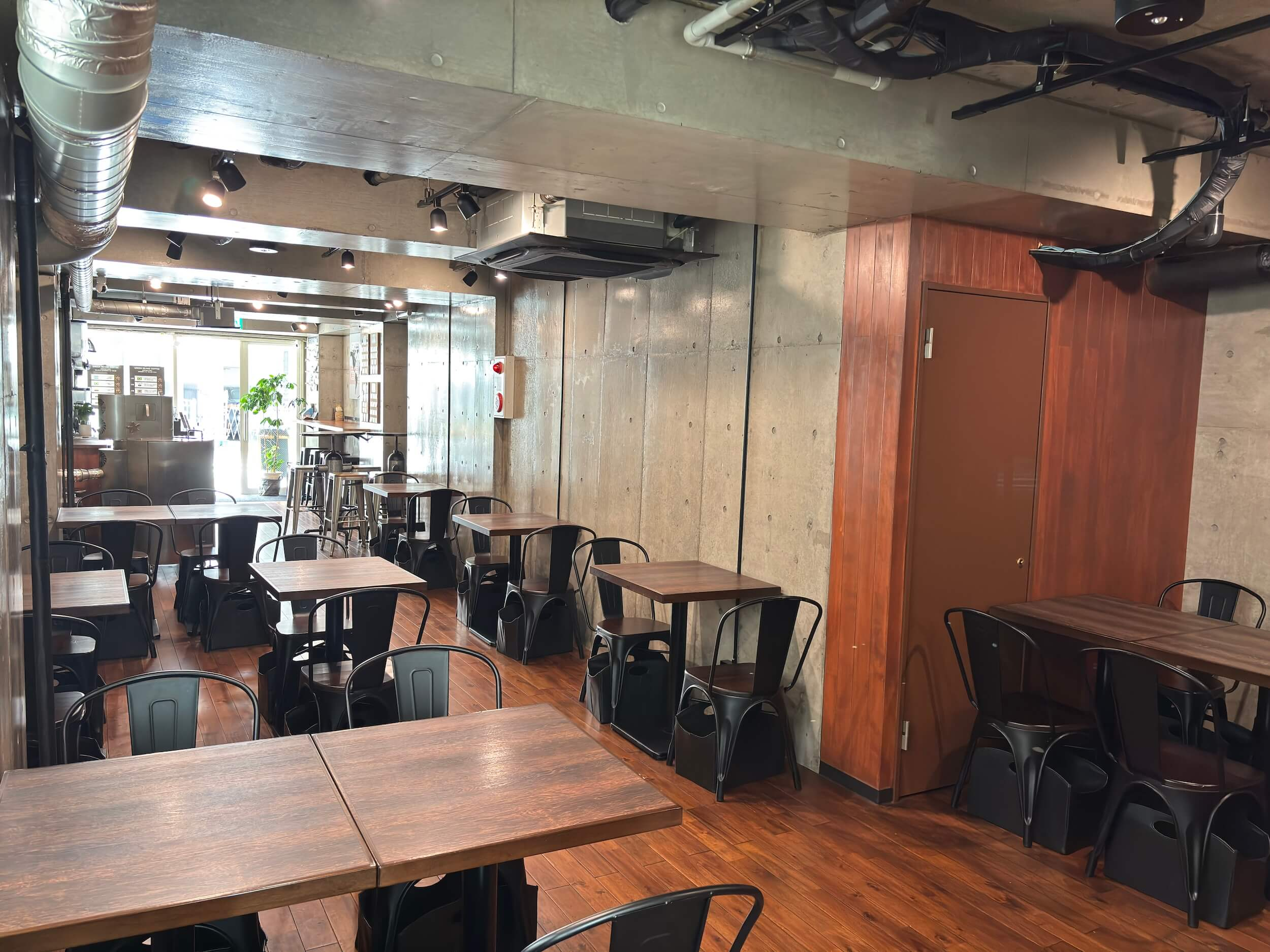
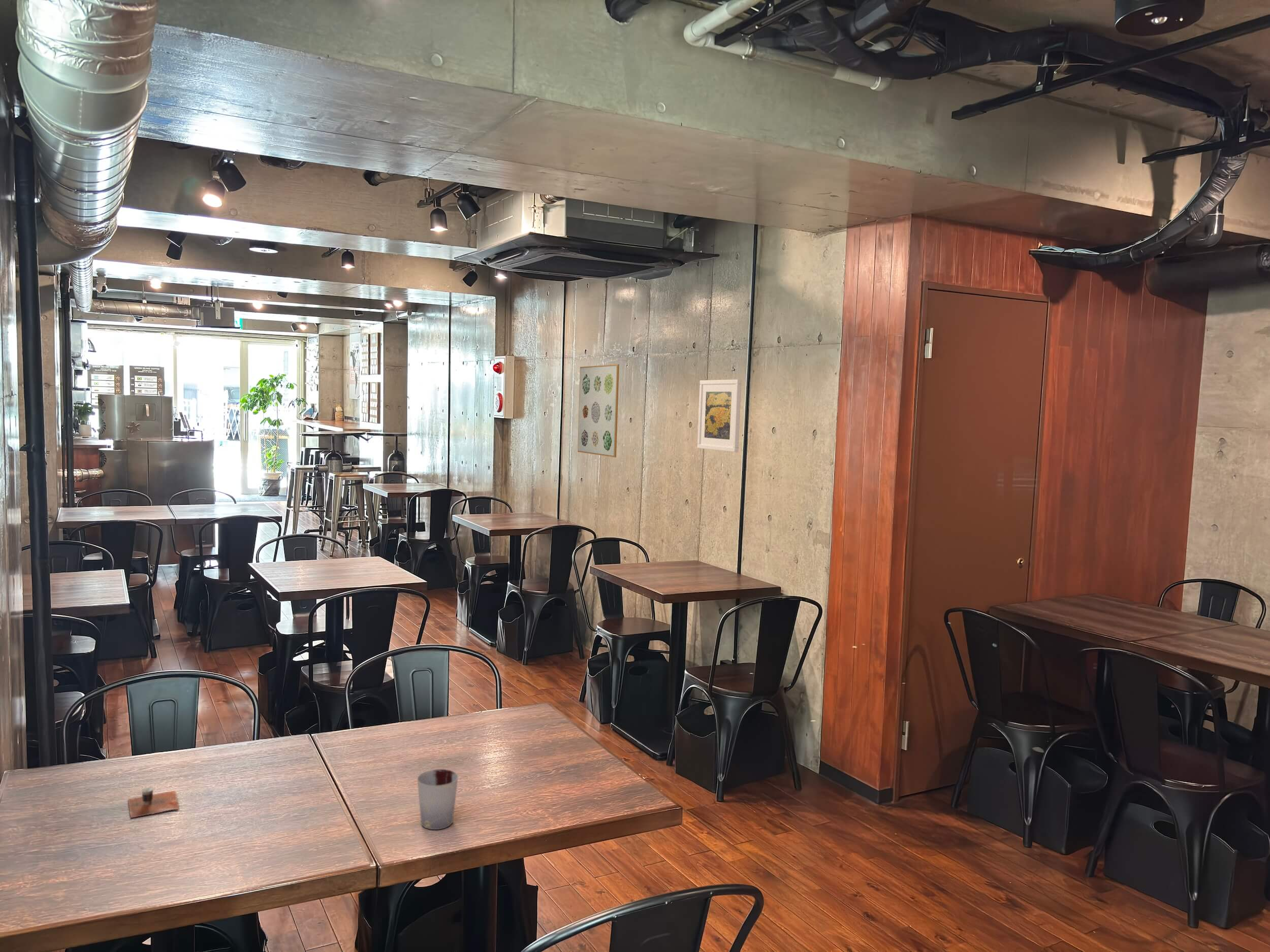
+ wall art [577,364,620,458]
+ cup [417,769,459,830]
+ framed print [697,379,742,453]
+ cup [128,786,179,818]
